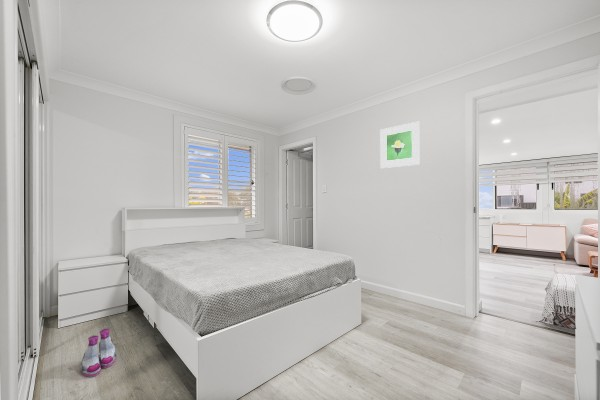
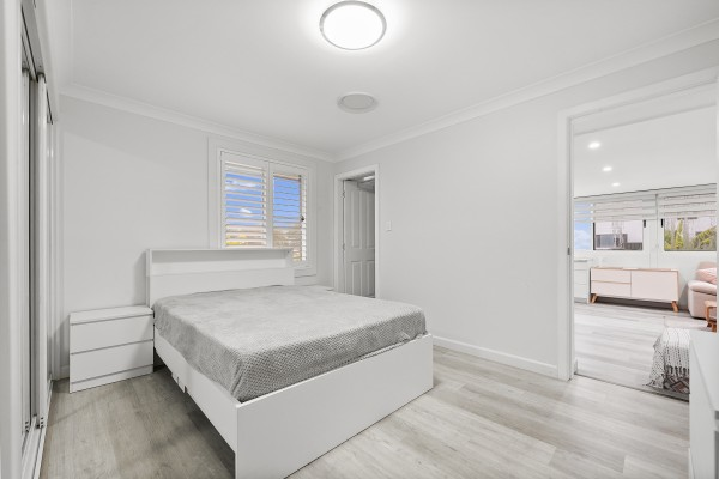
- boots [80,328,117,378]
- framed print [379,121,421,169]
